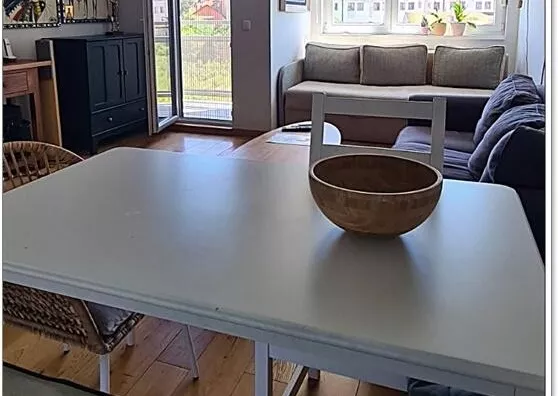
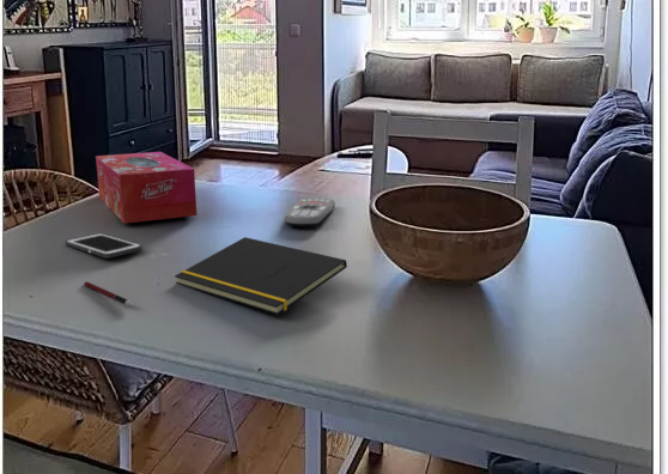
+ cell phone [65,232,144,260]
+ remote control [284,198,336,227]
+ tissue box [95,151,198,225]
+ notepad [174,236,348,316]
+ pen [83,280,134,306]
